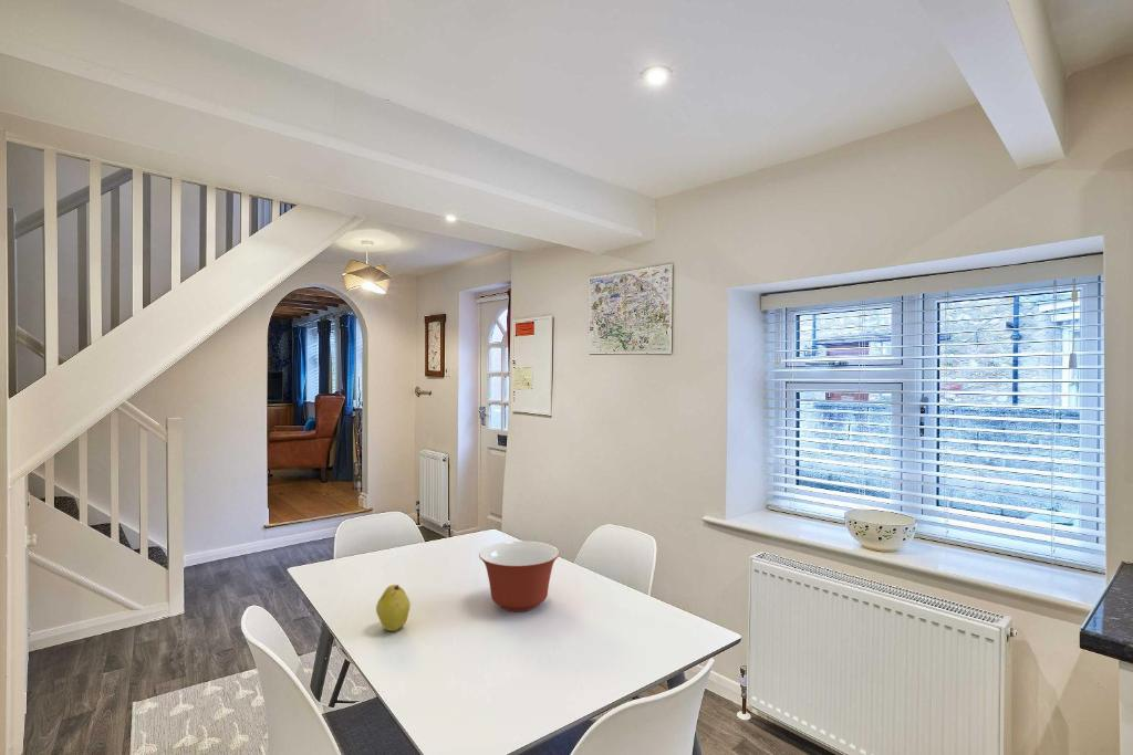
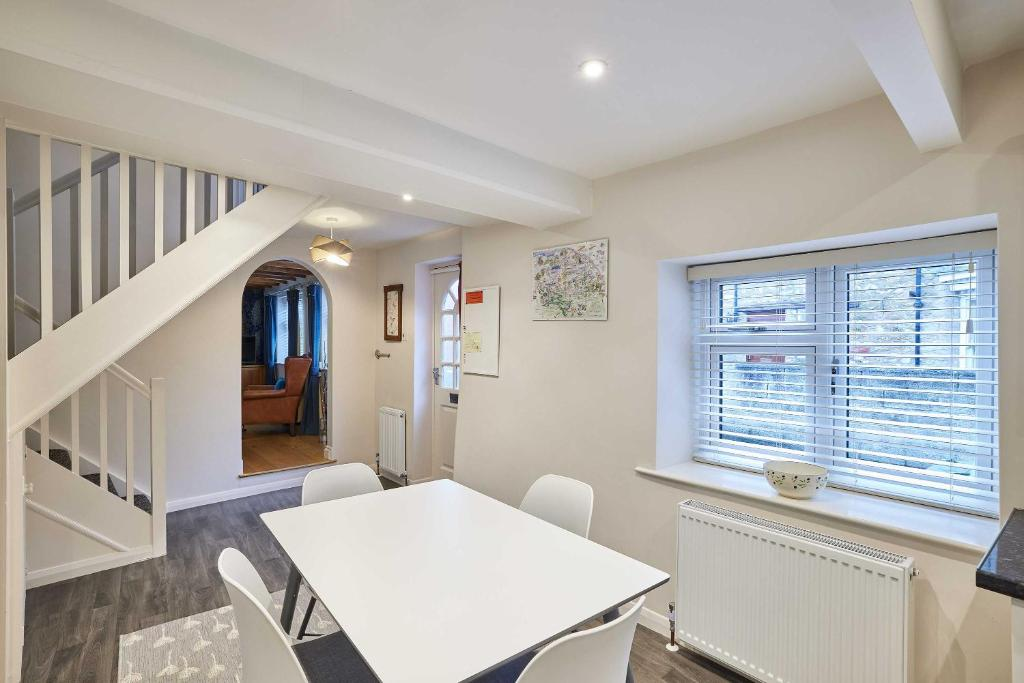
- fruit [375,584,412,632]
- mixing bowl [478,539,561,612]
